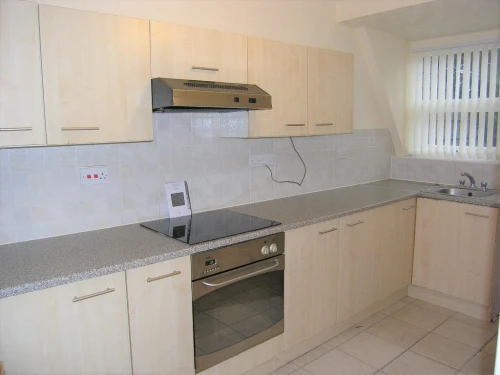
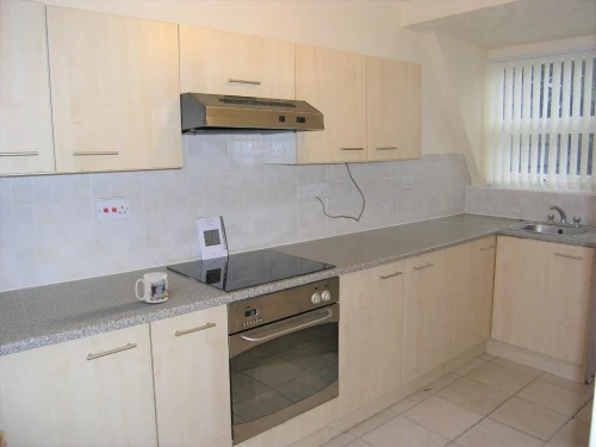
+ mug [134,272,169,304]
